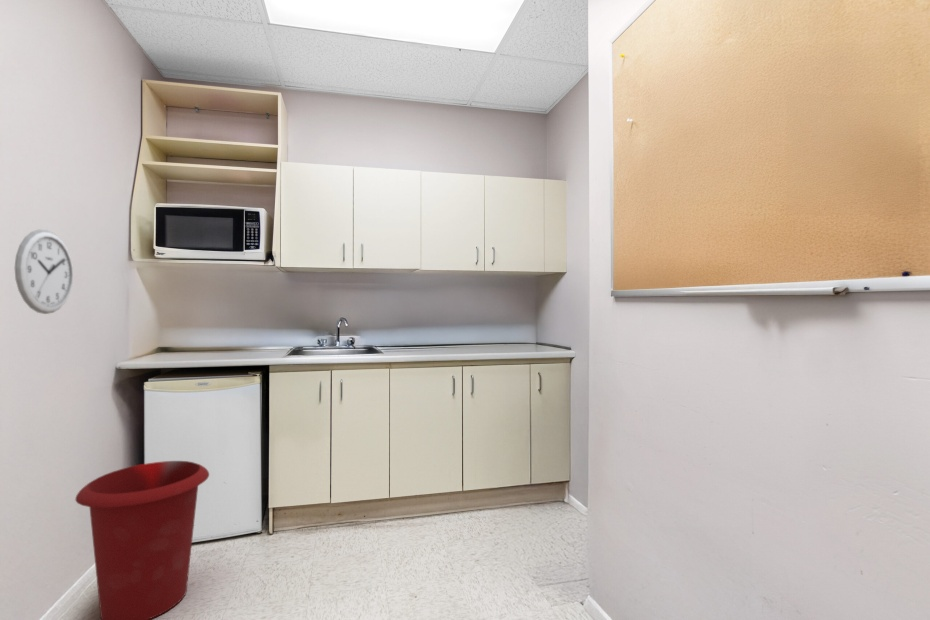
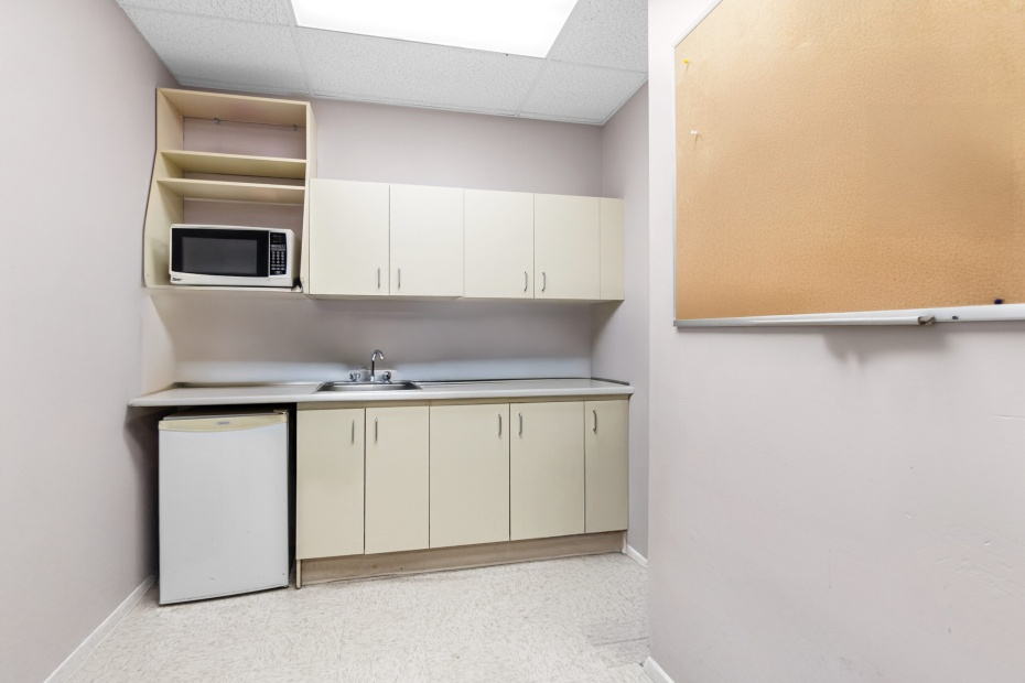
- wall clock [14,229,74,315]
- waste bin [74,460,210,620]
